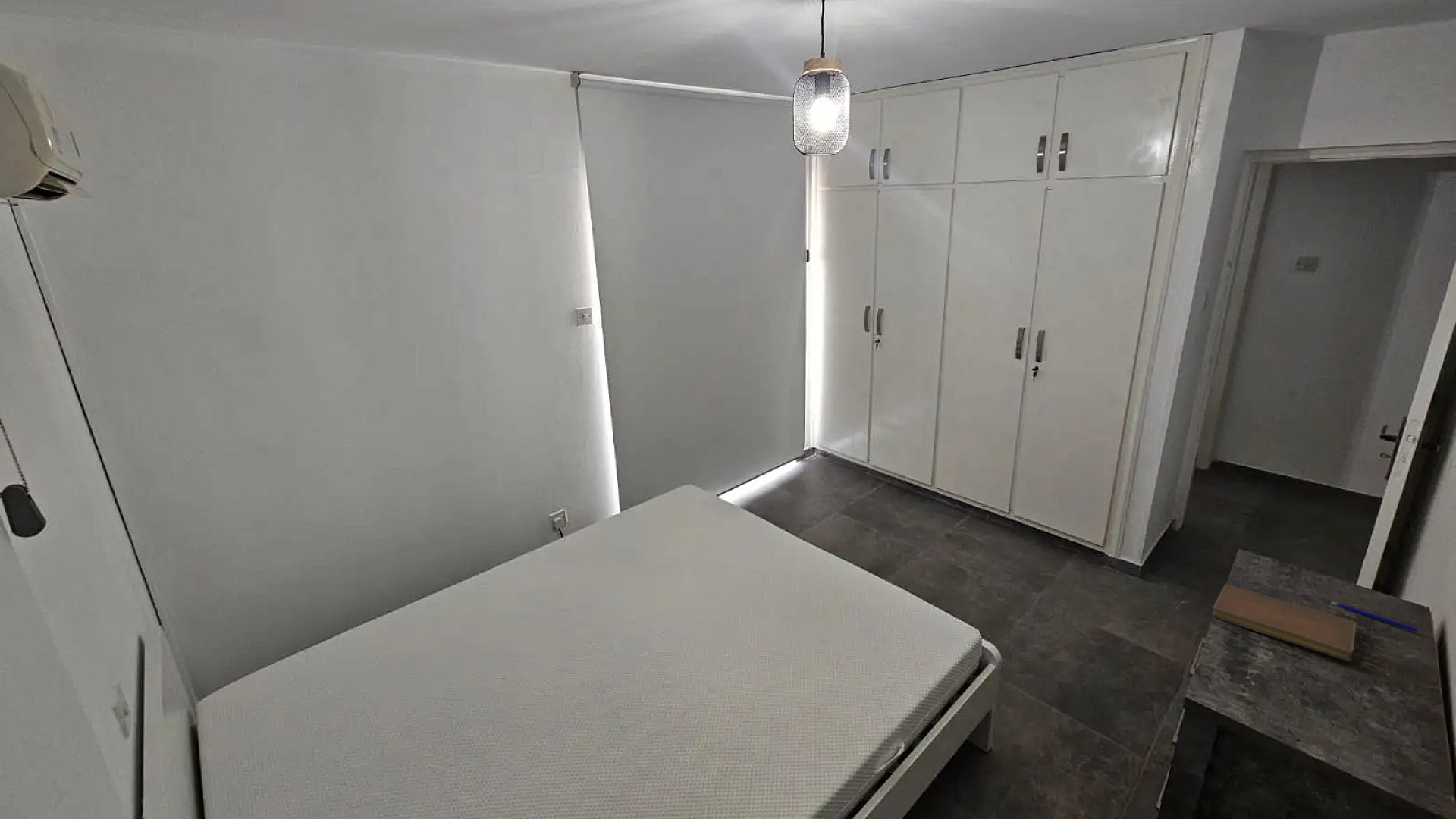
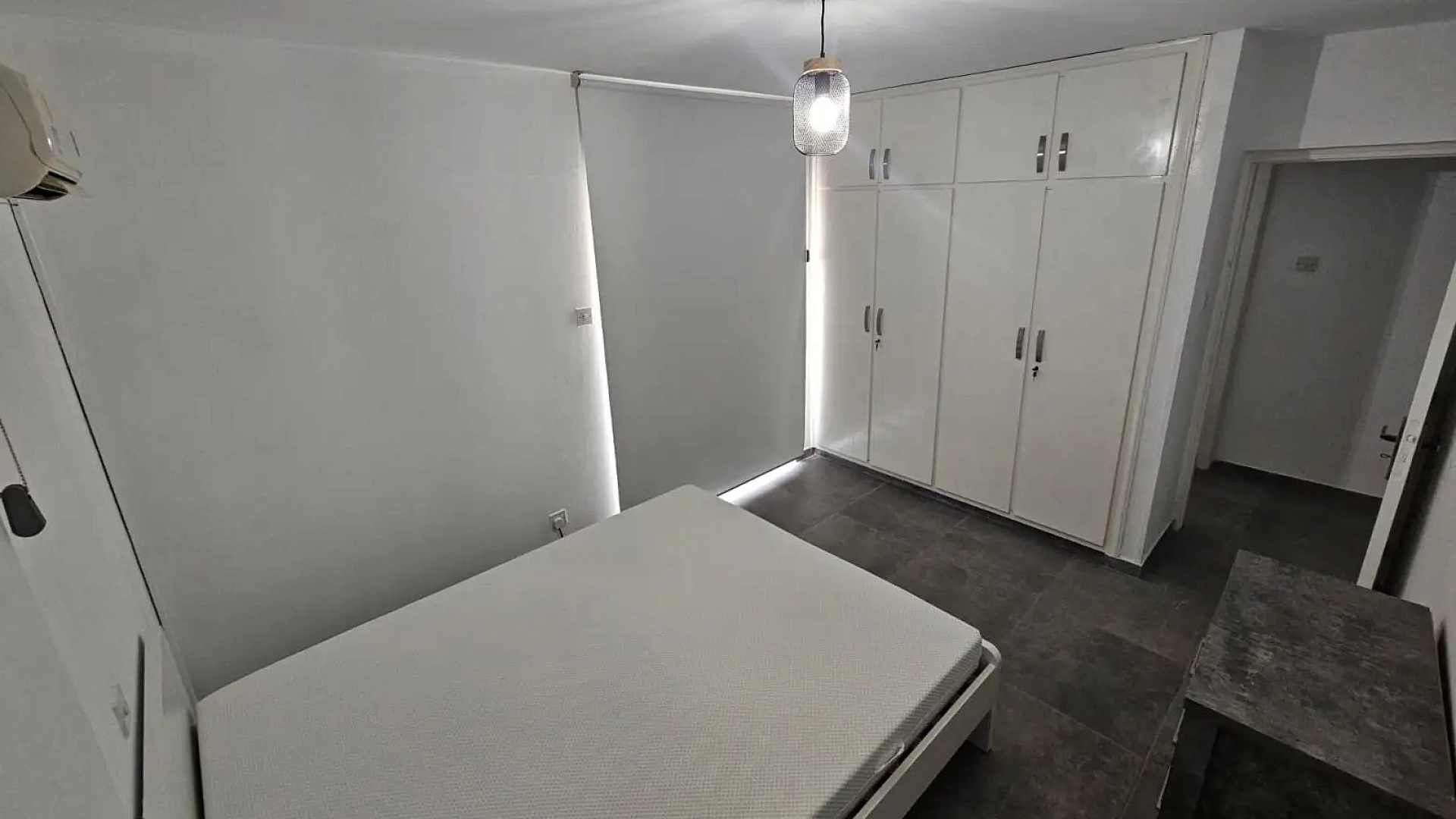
- pen [1329,601,1419,632]
- notebook [1211,583,1358,662]
